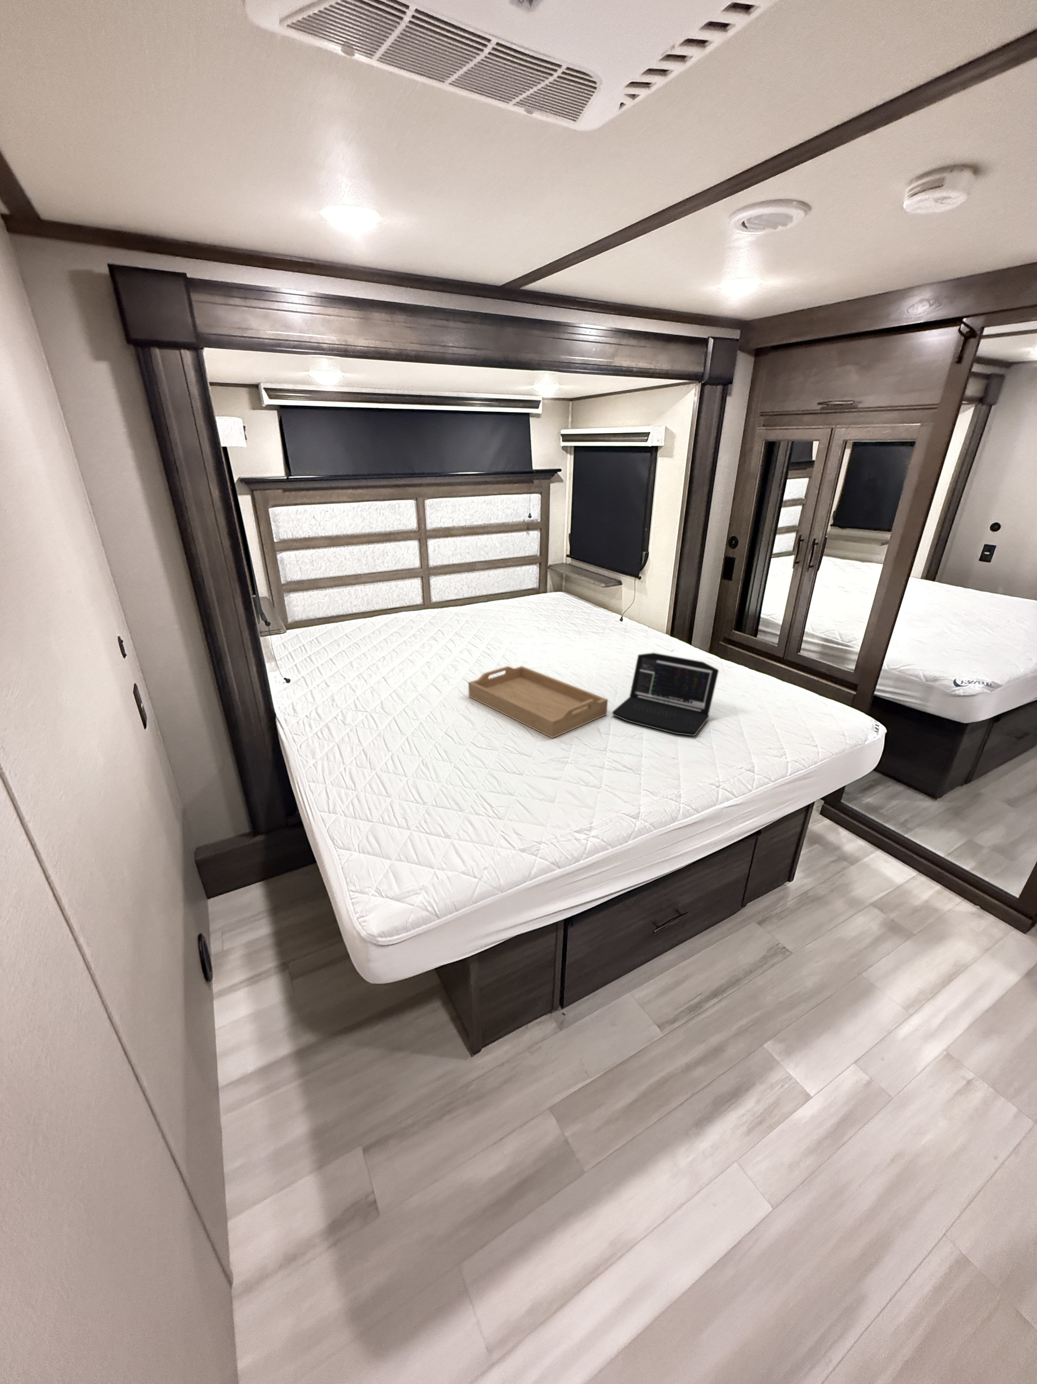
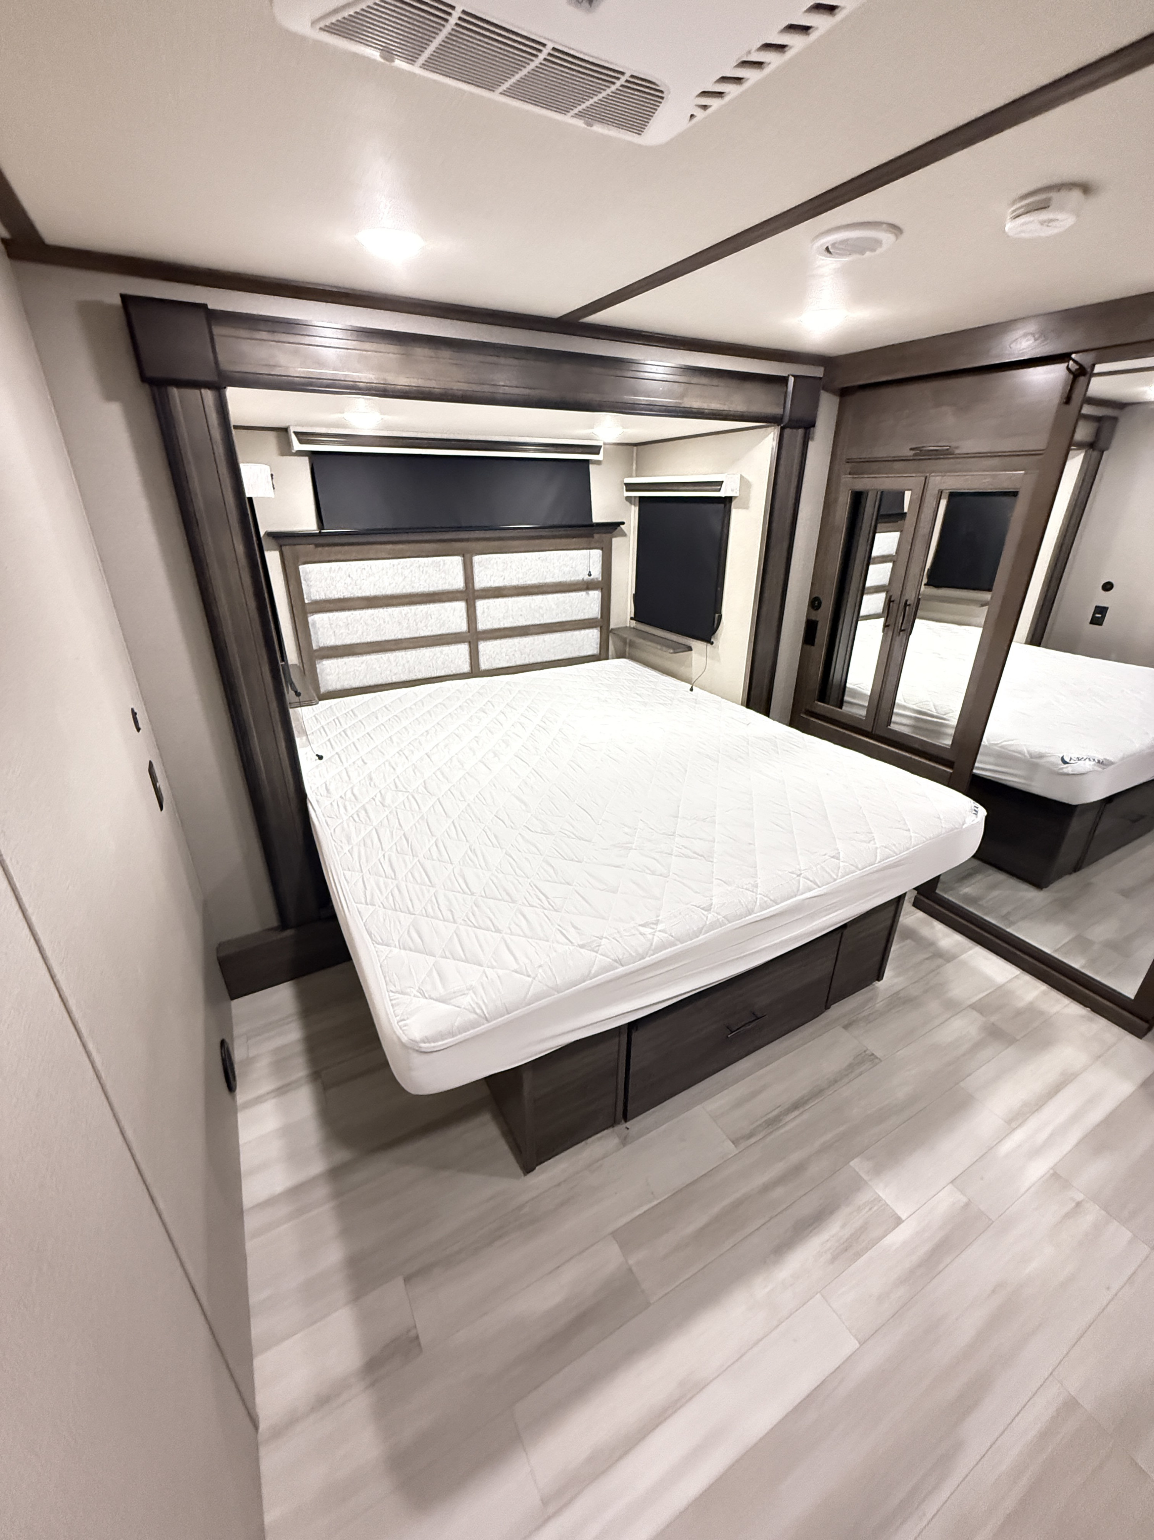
- laptop [612,653,719,737]
- serving tray [468,666,609,739]
